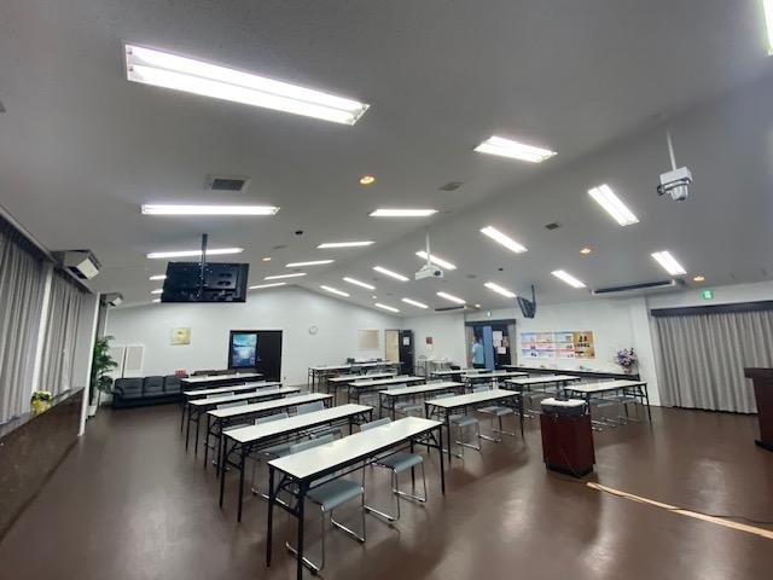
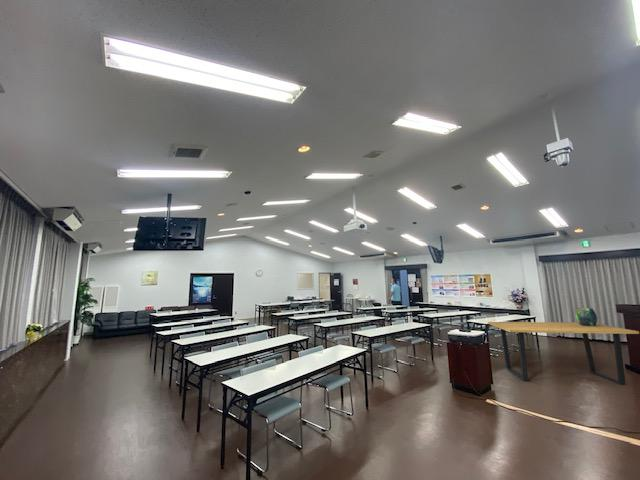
+ decorative urn [574,307,598,326]
+ dining table [487,321,640,386]
